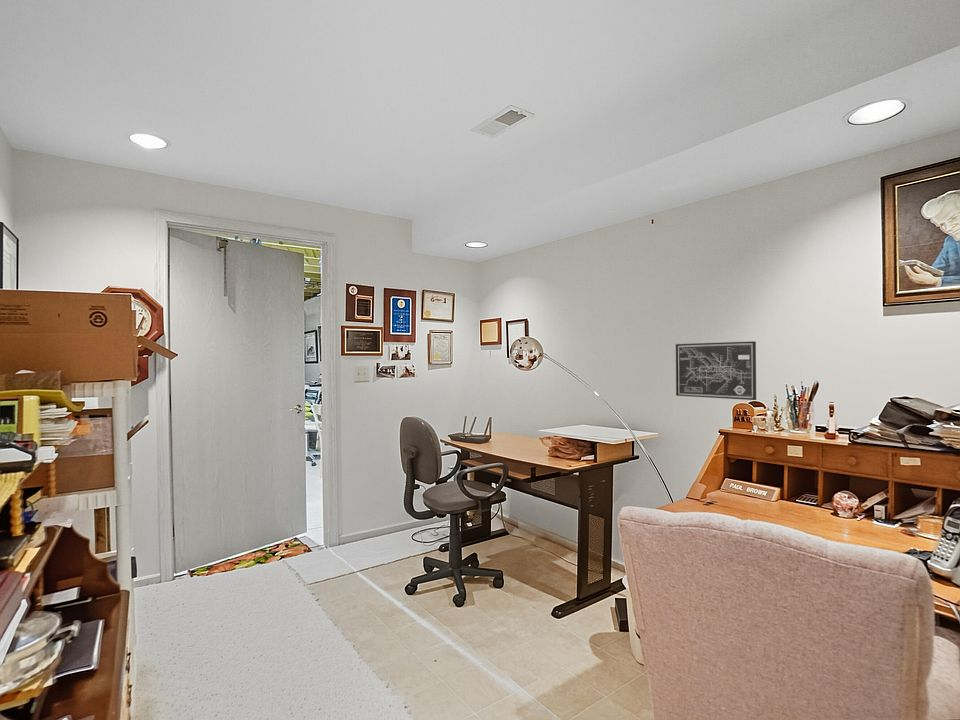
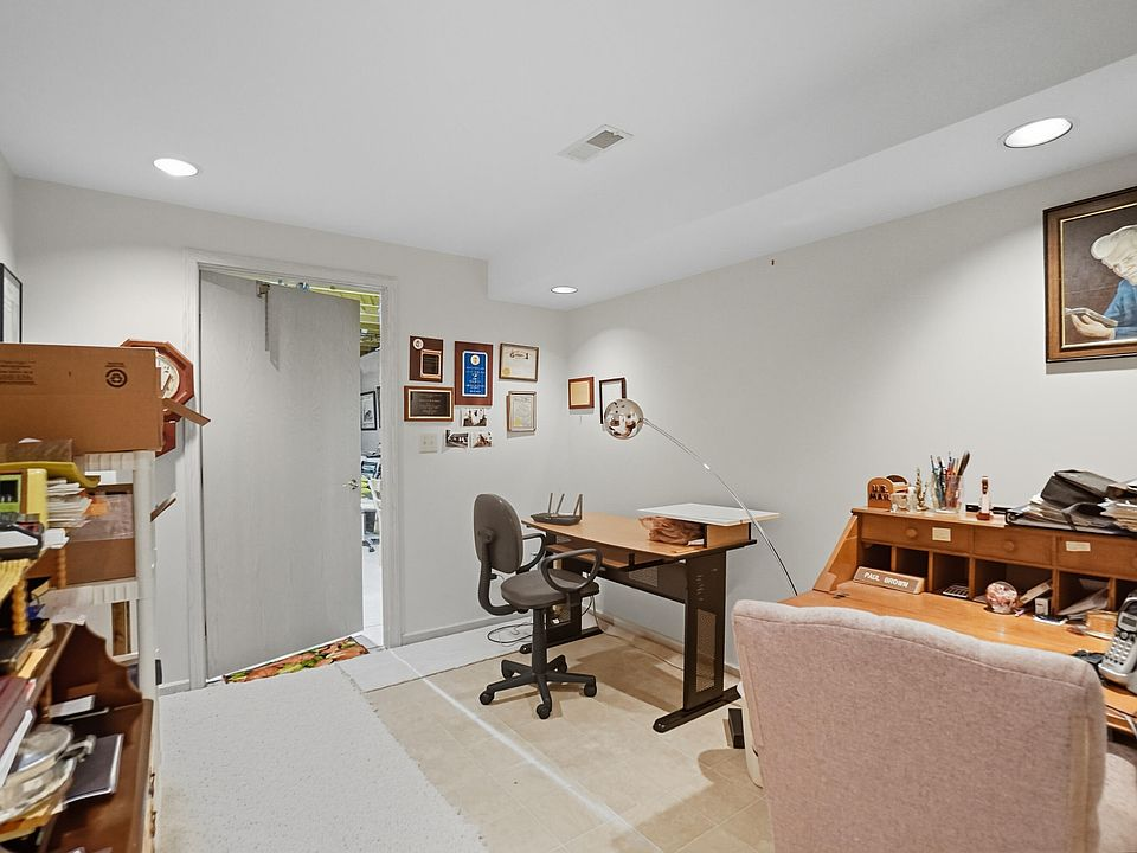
- wall art [675,340,757,401]
